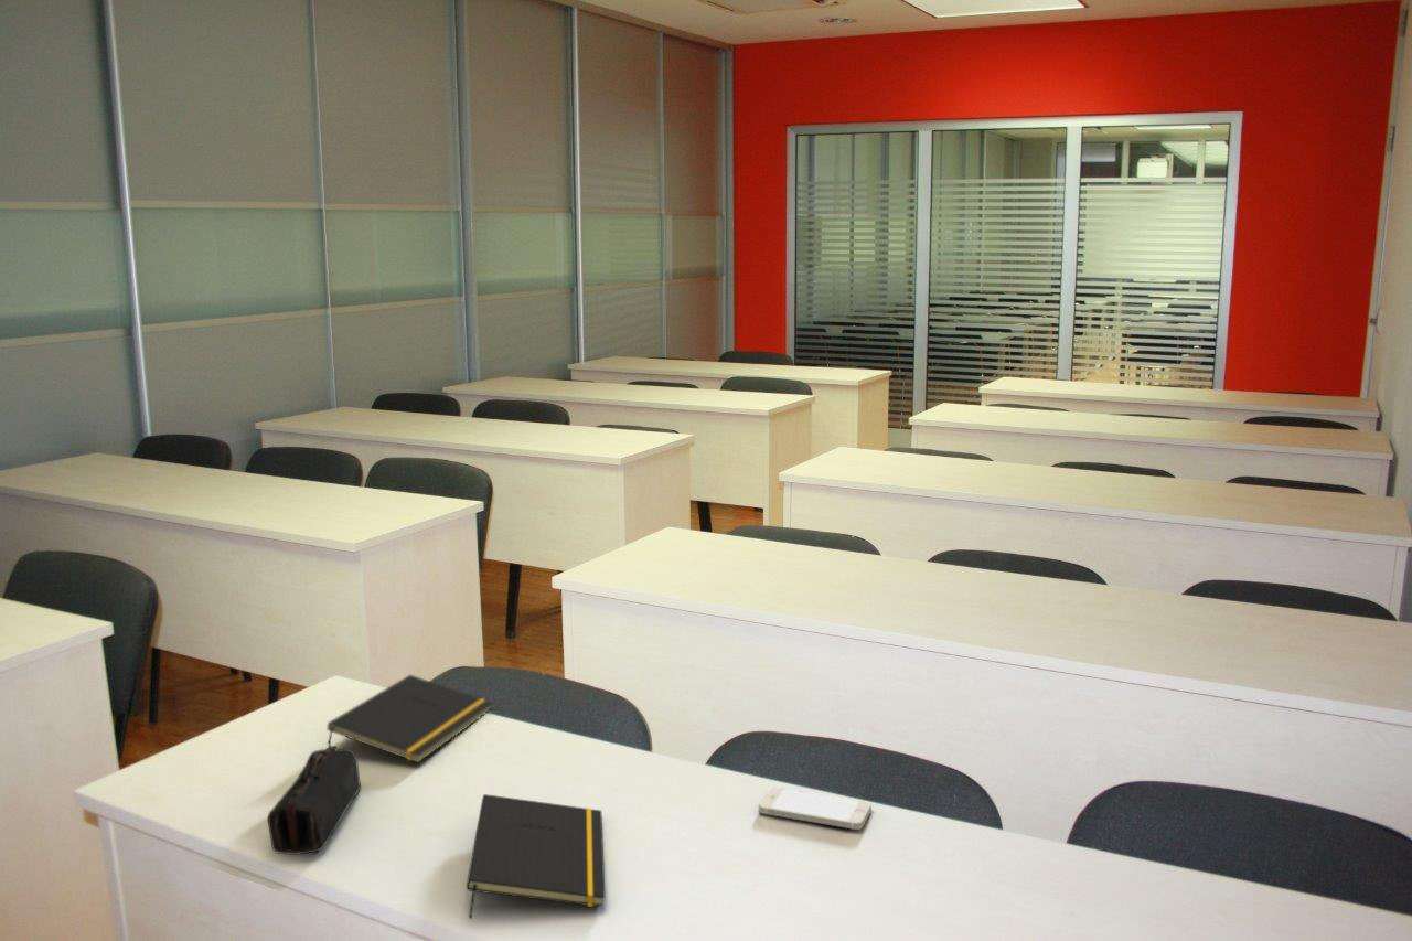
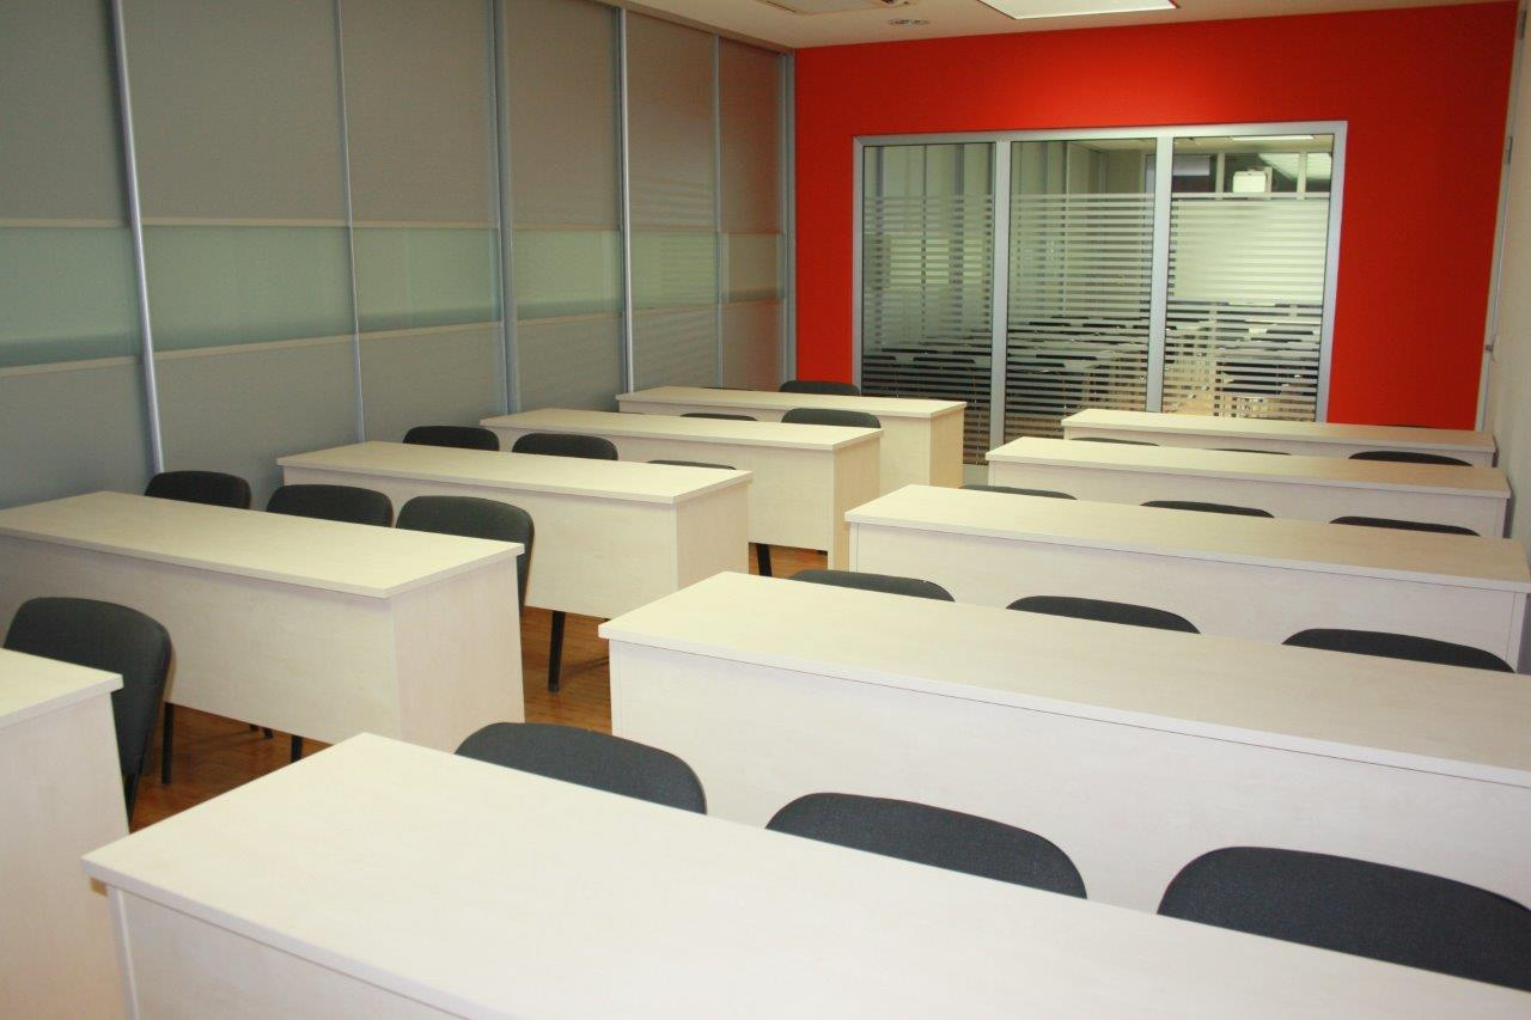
- pencil case [267,745,362,856]
- smartphone [758,785,873,831]
- notepad [466,793,607,920]
- notepad [327,674,493,764]
